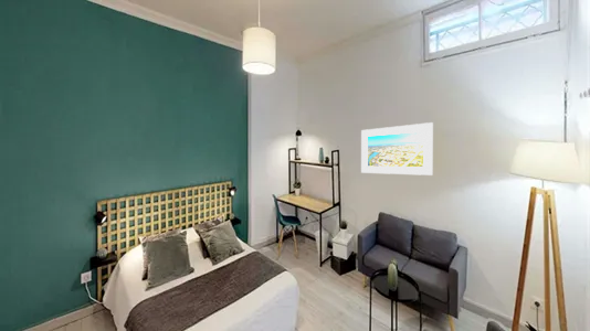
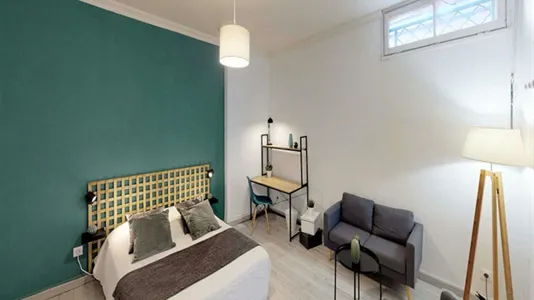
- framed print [360,121,434,177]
